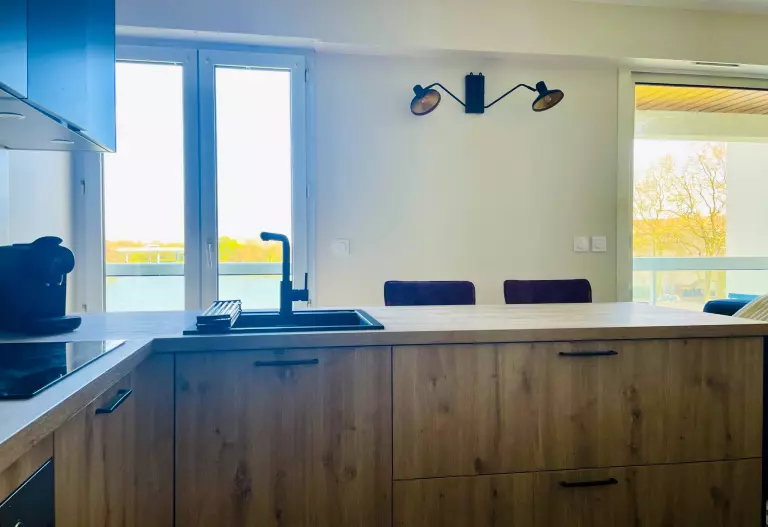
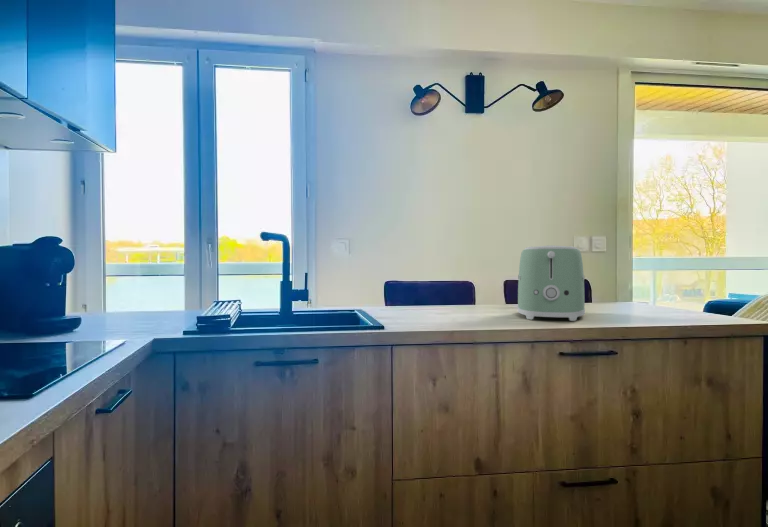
+ toaster [517,244,586,322]
